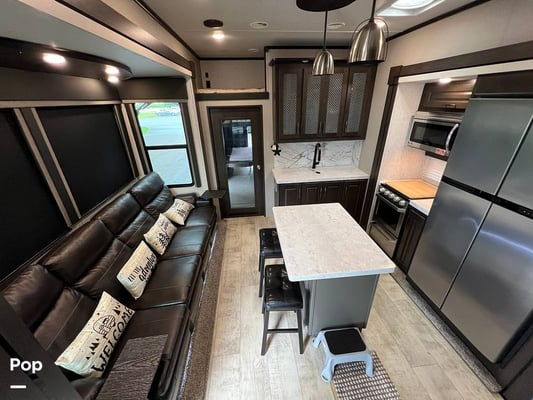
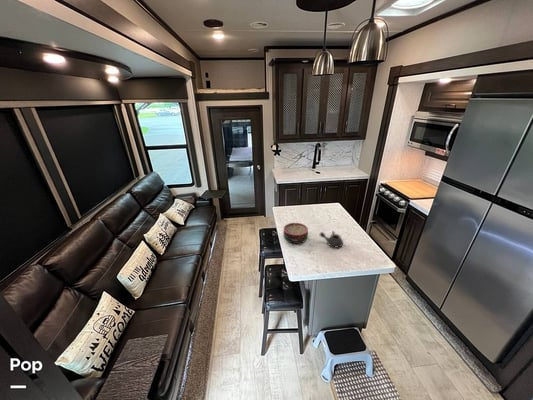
+ bowl [283,222,309,245]
+ teapot [319,230,344,248]
